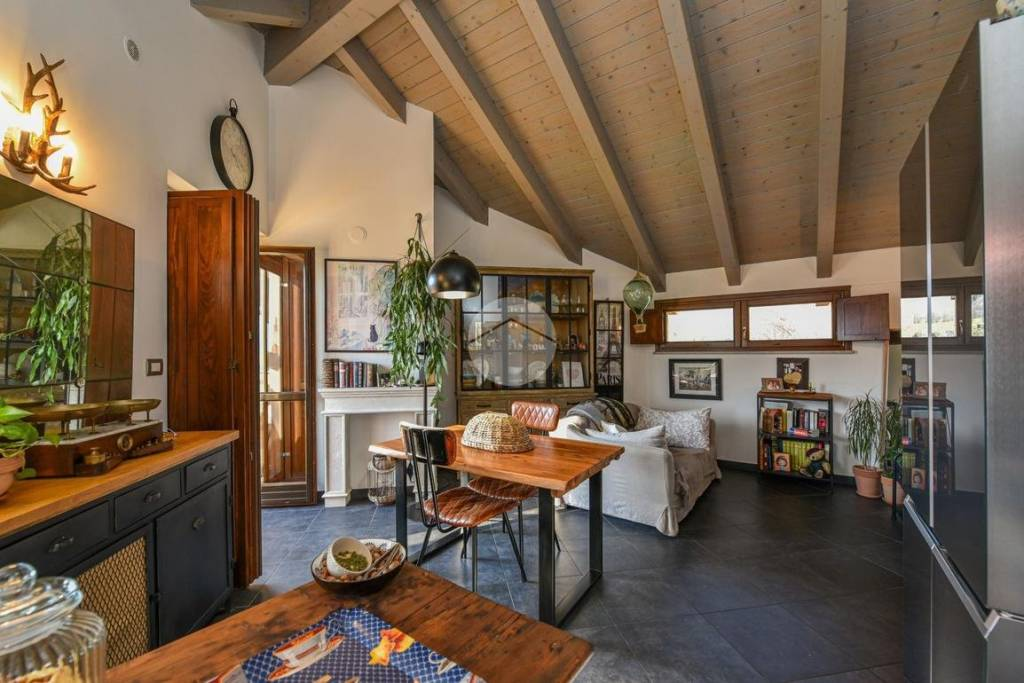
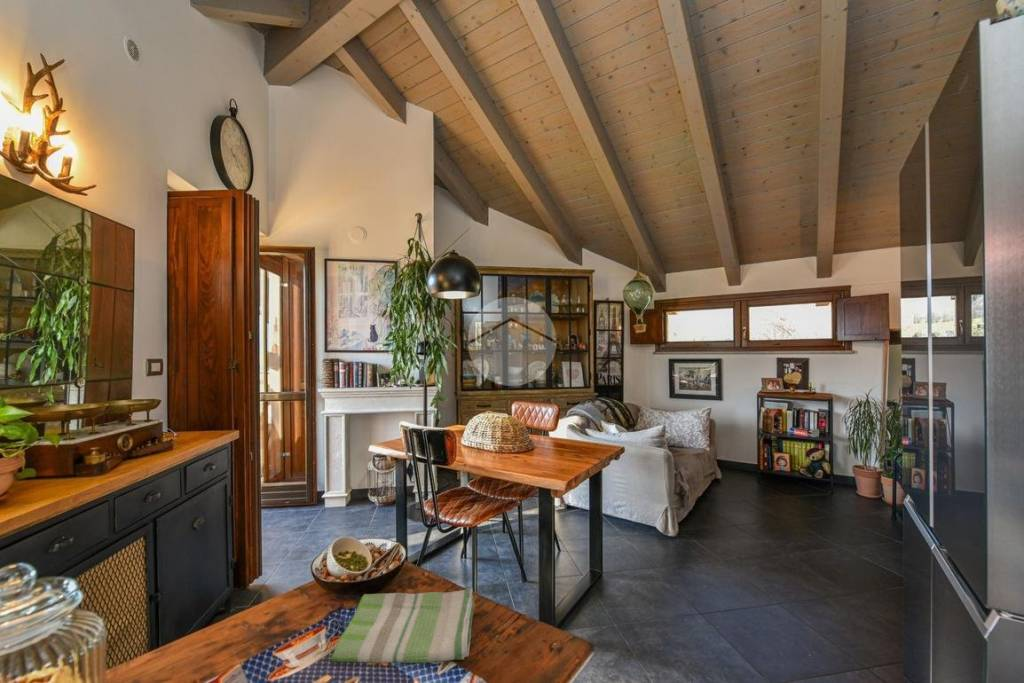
+ dish towel [330,588,475,664]
